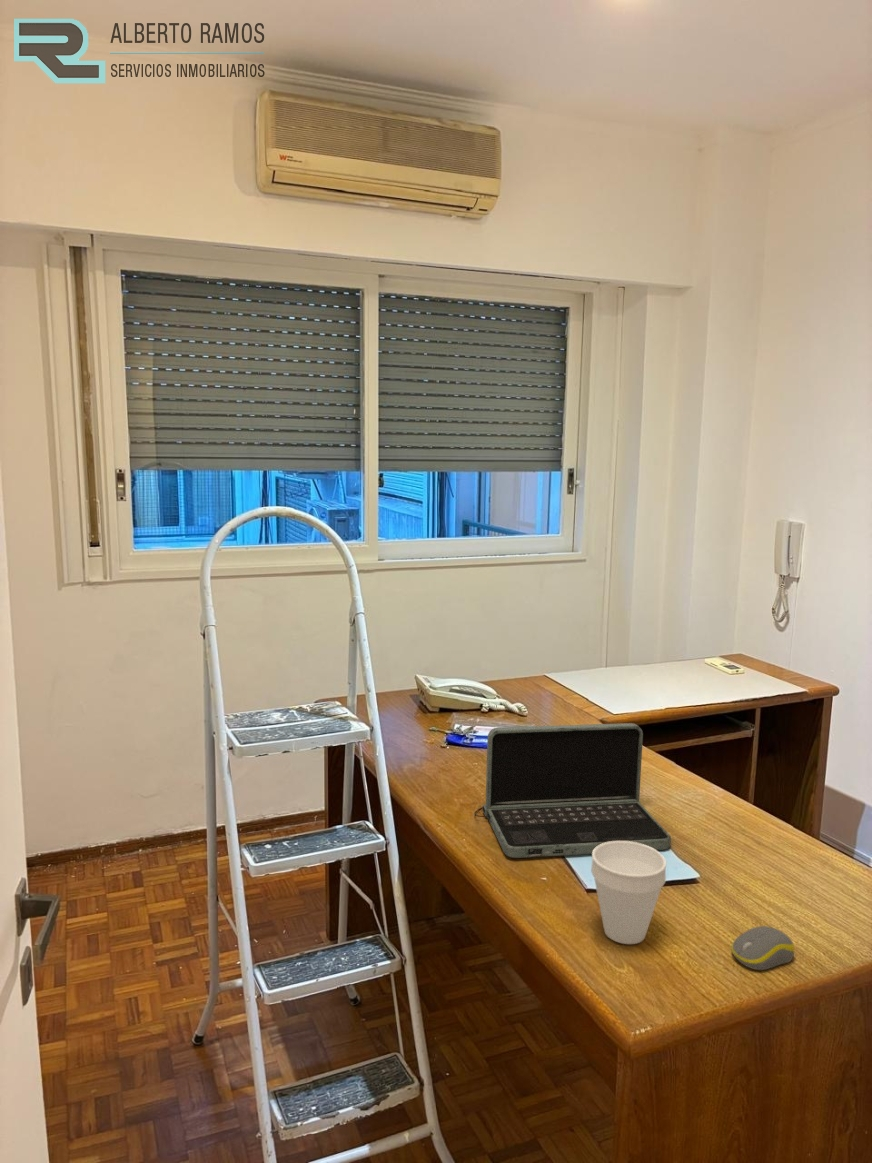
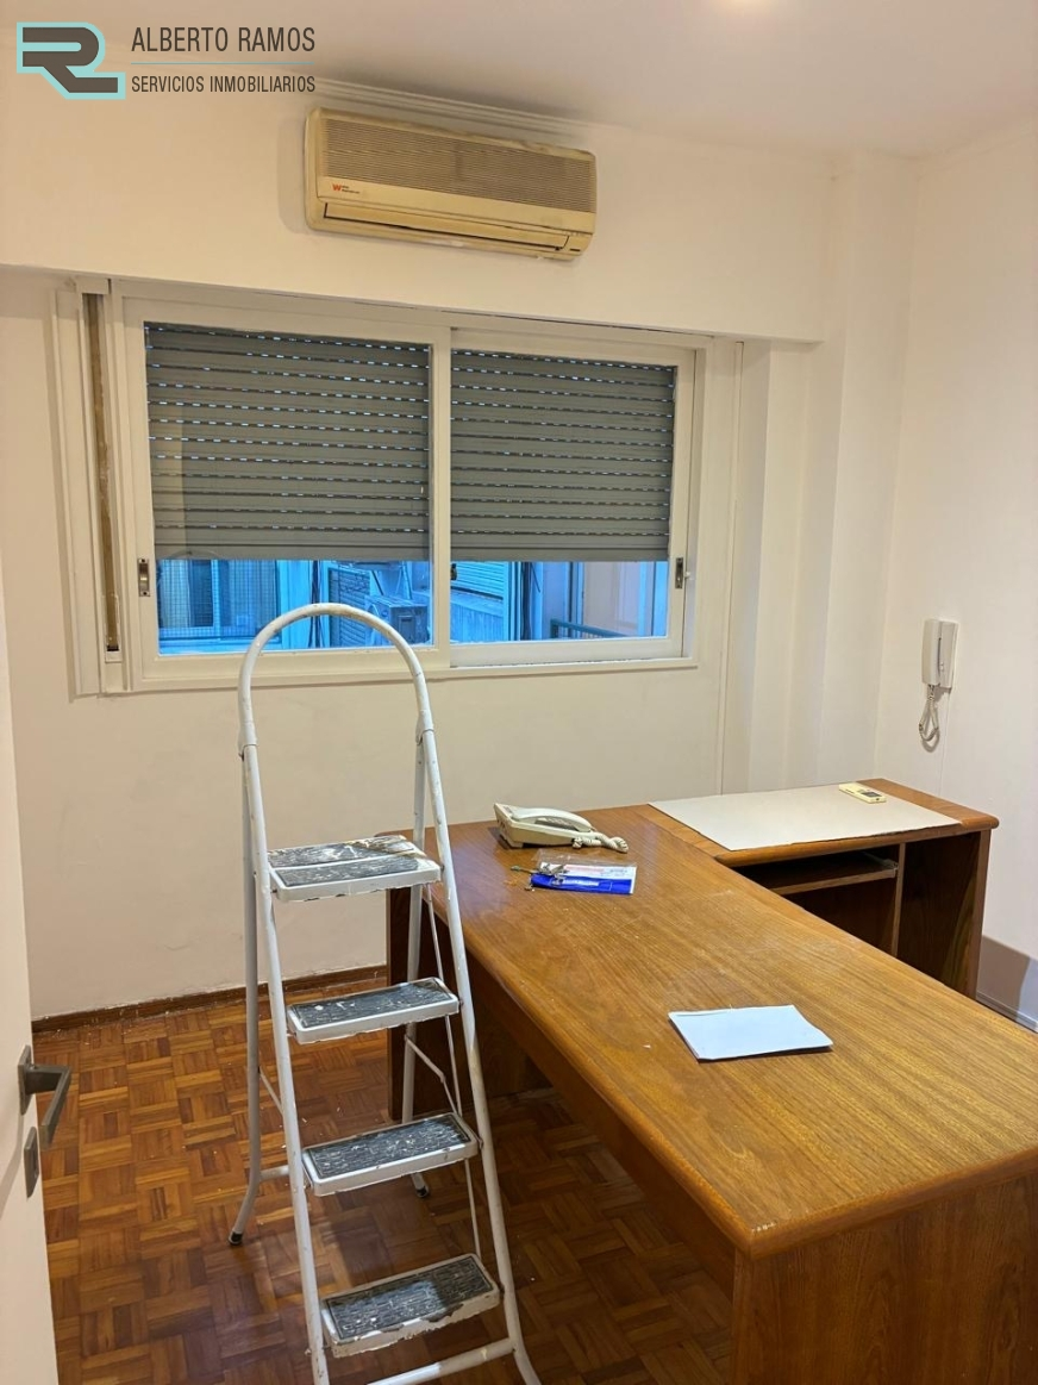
- cup [590,841,667,945]
- laptop [474,722,672,859]
- computer mouse [730,925,795,971]
